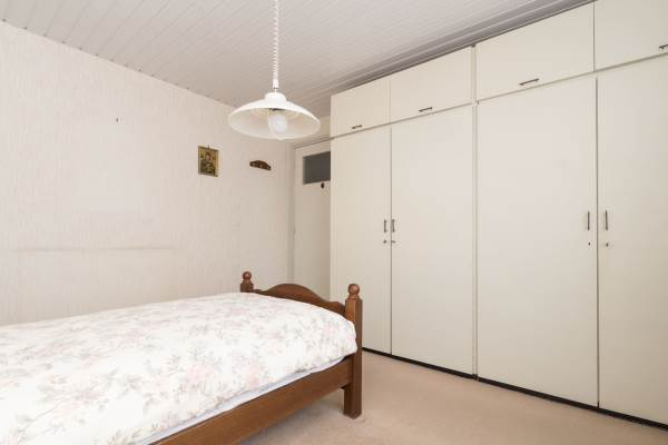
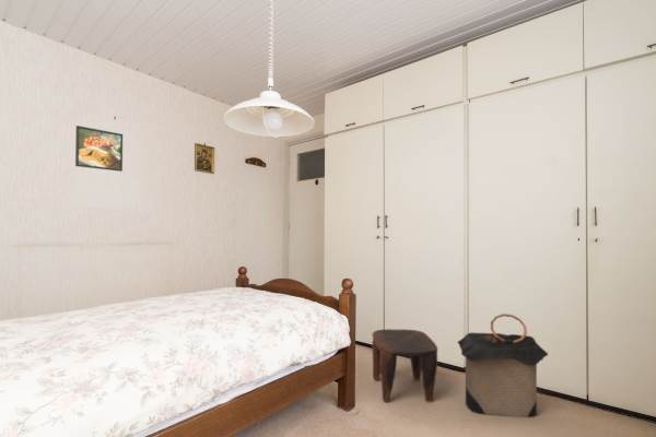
+ laundry hamper [457,312,549,418]
+ stool [371,328,438,404]
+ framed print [74,125,124,173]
